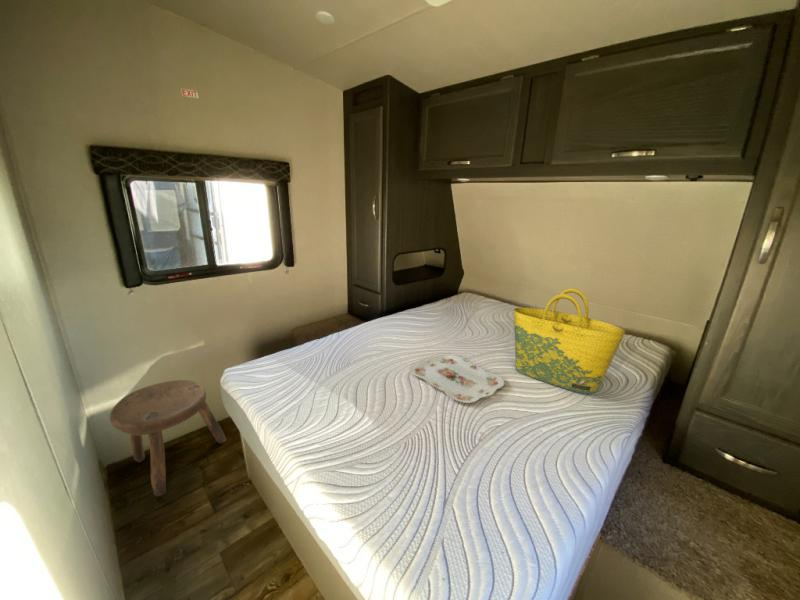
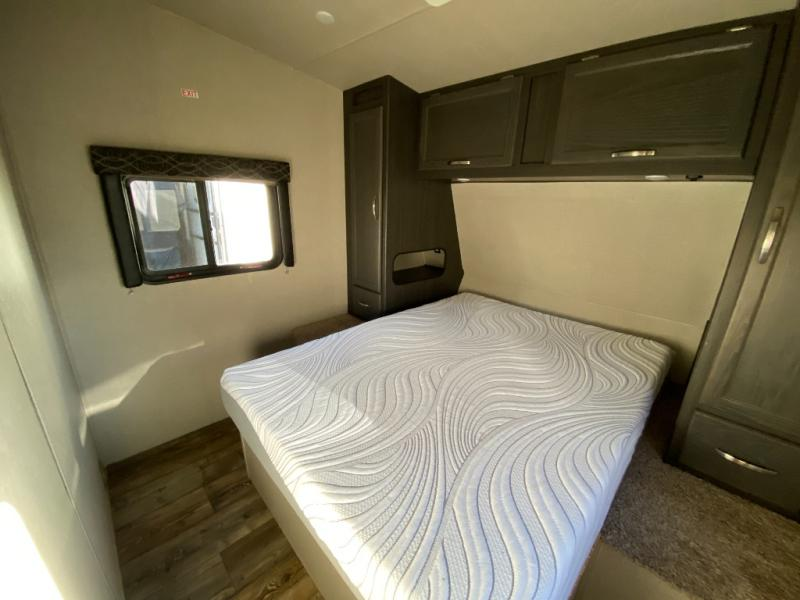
- stool [109,379,227,497]
- serving tray [409,354,505,404]
- tote bag [513,287,626,395]
